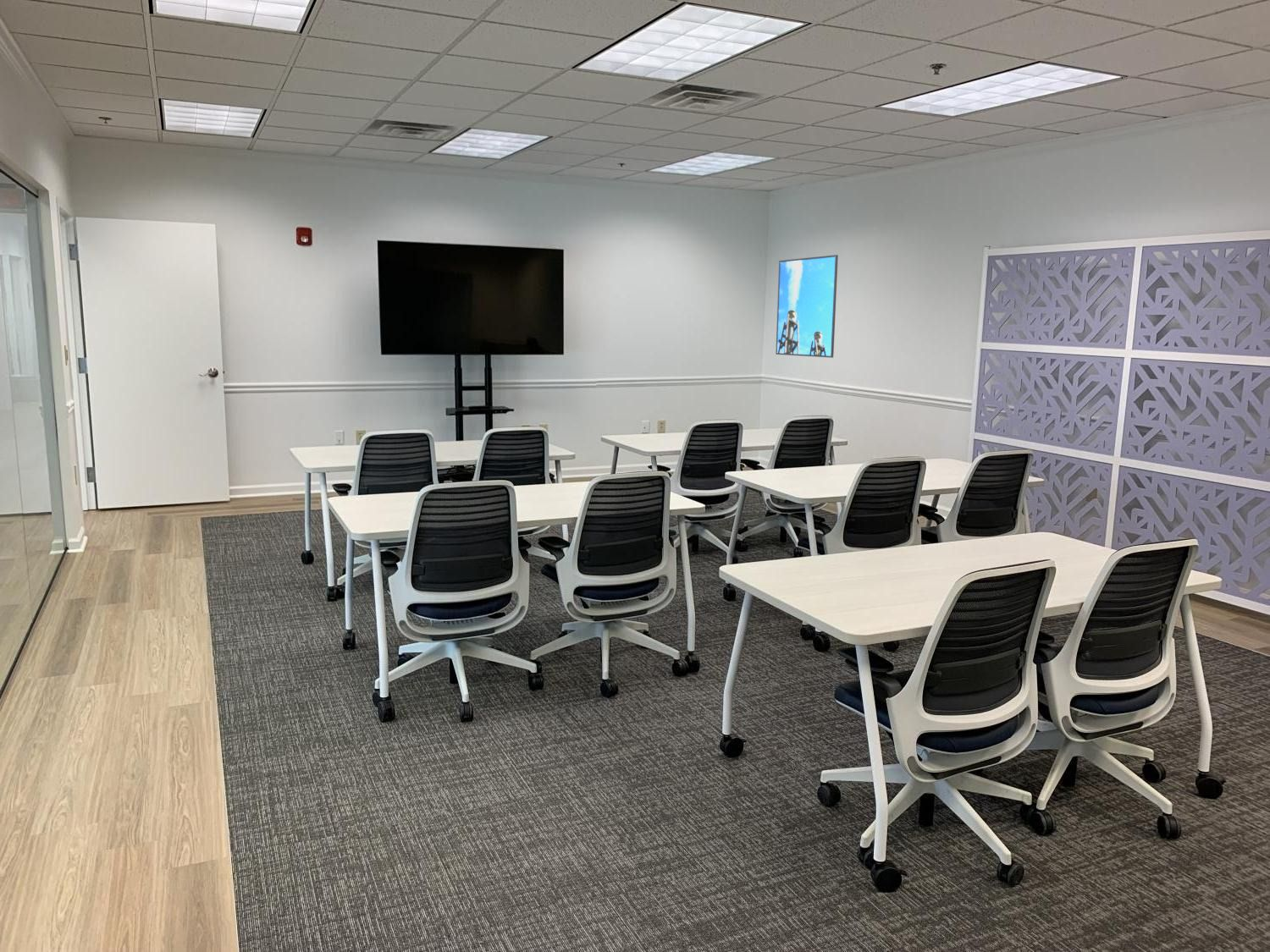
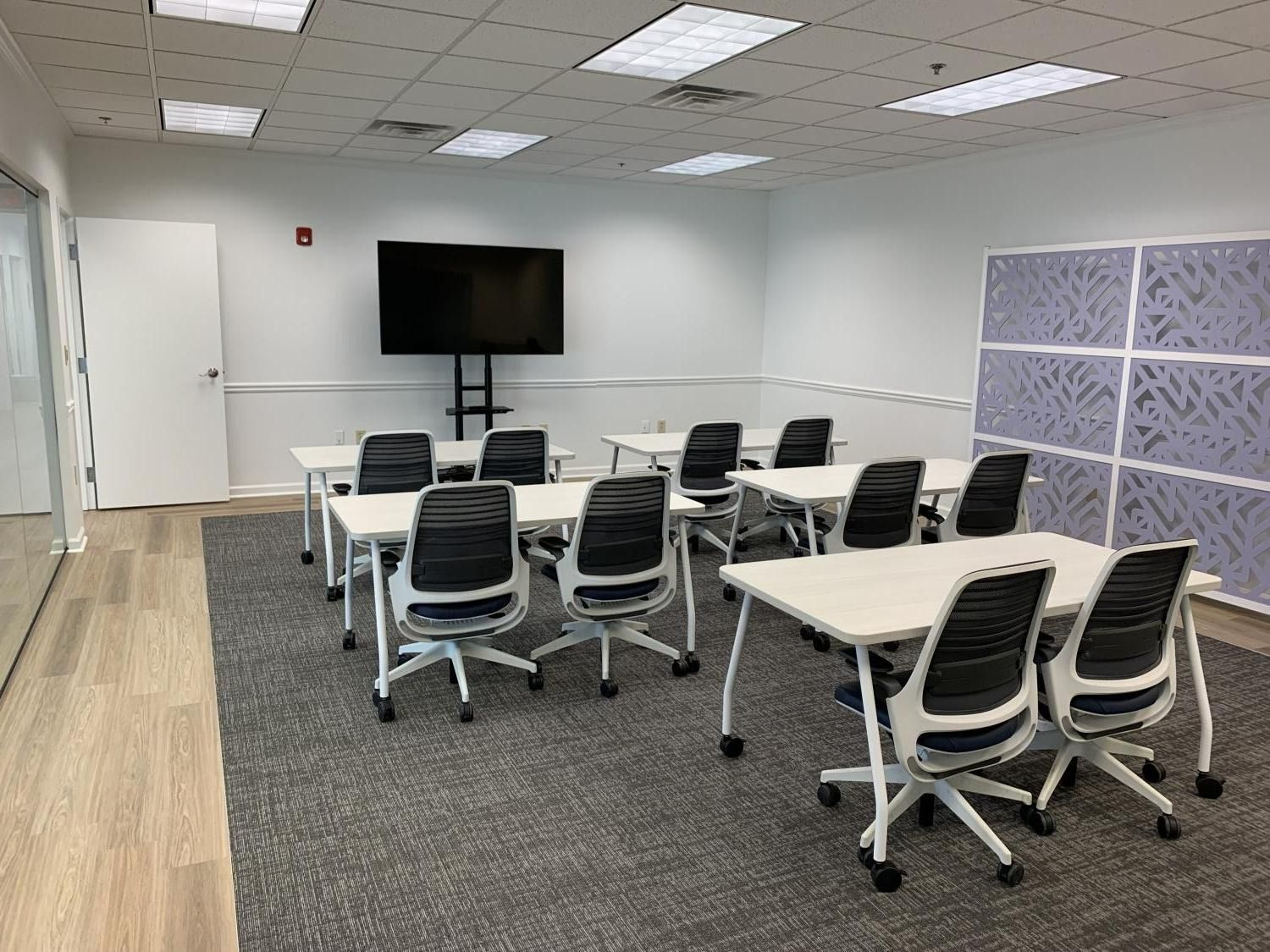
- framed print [775,254,839,359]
